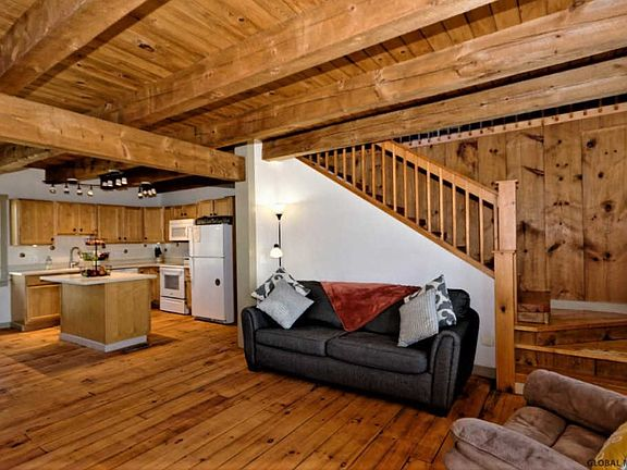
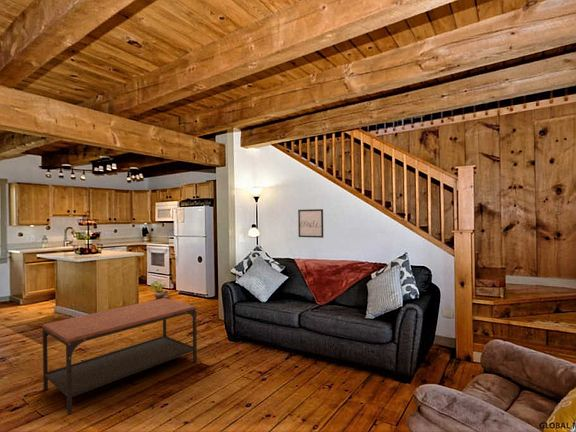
+ wall art [297,208,324,239]
+ coffee table [41,297,198,415]
+ potted plant [149,279,170,300]
